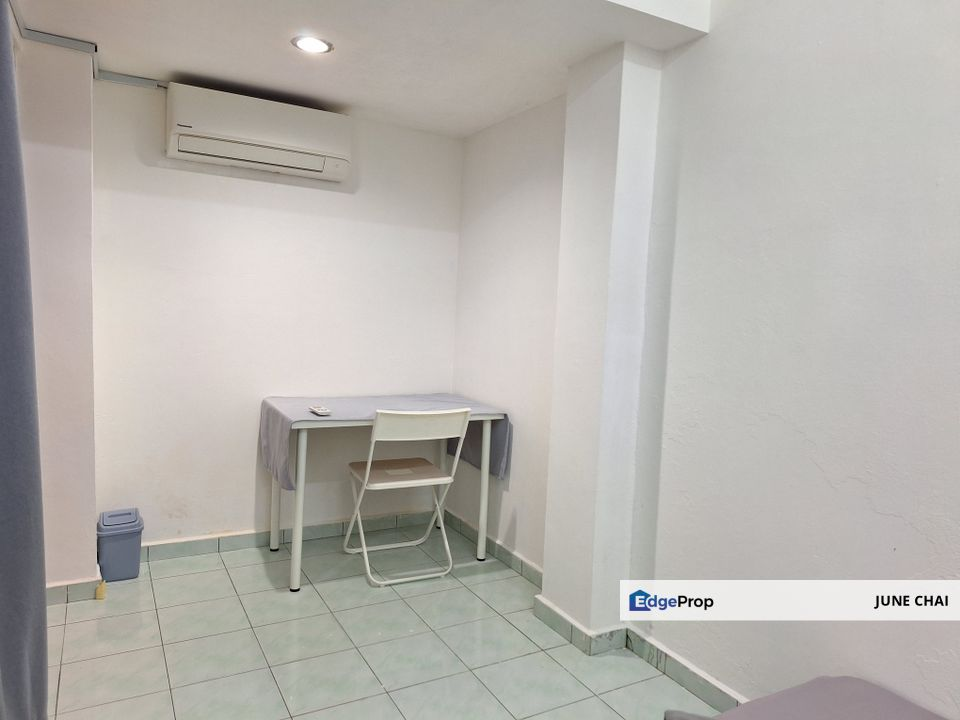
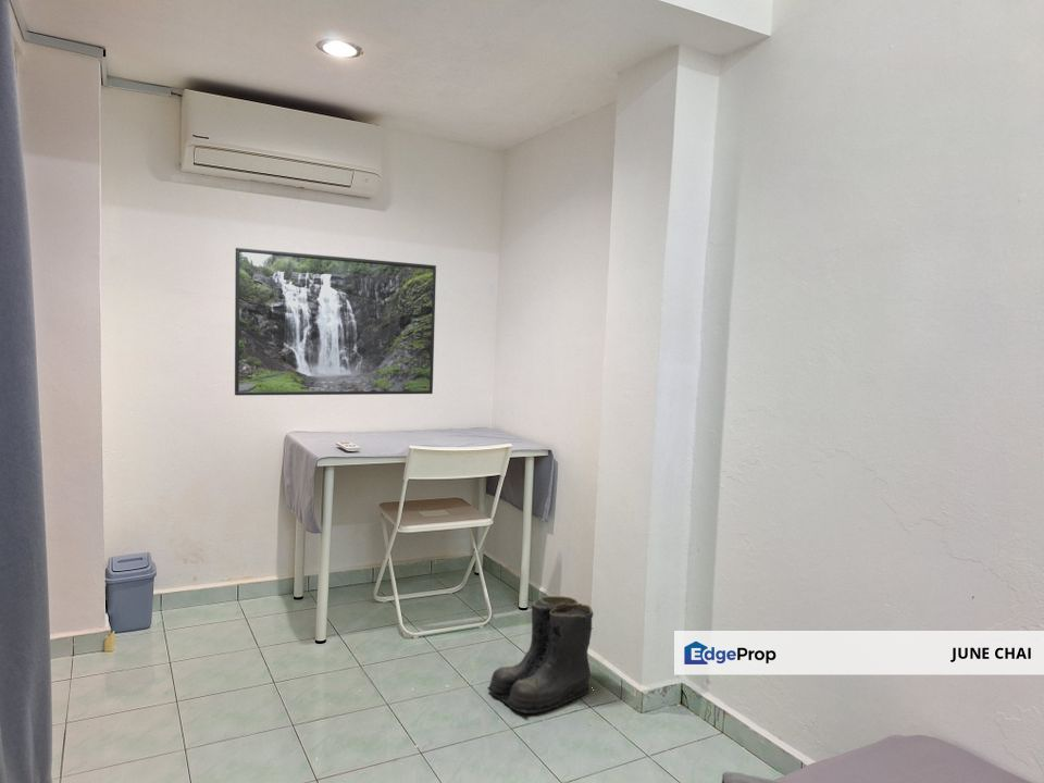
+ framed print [234,247,437,397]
+ boots [486,595,594,714]
